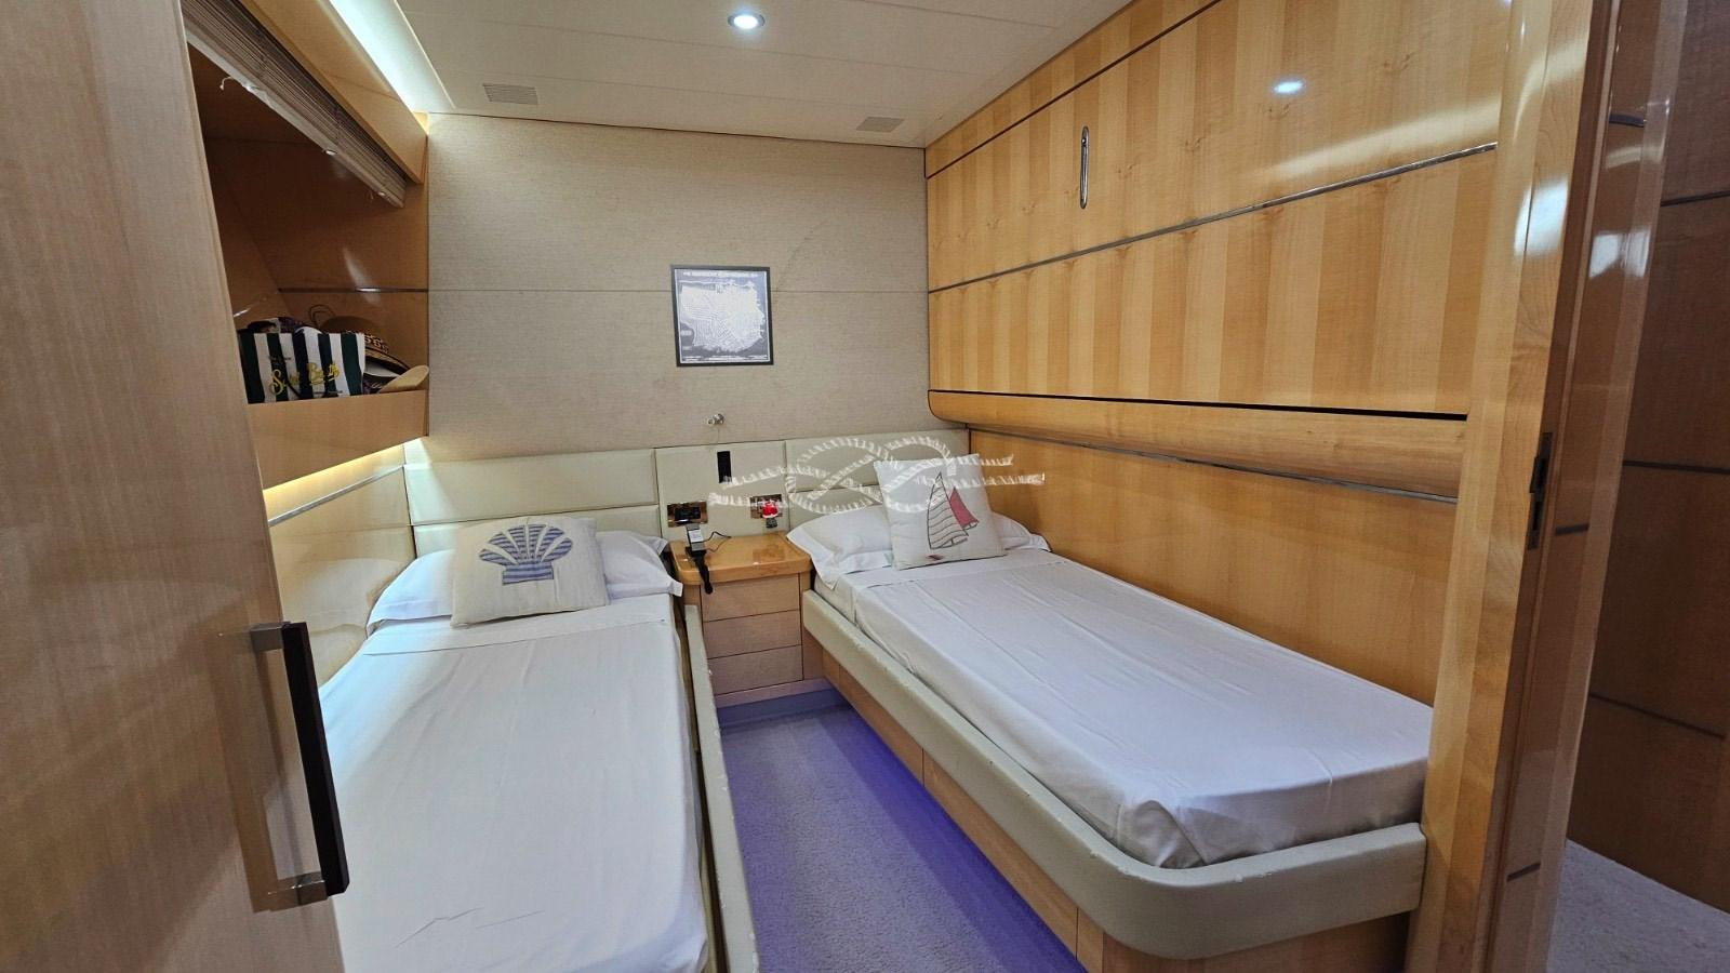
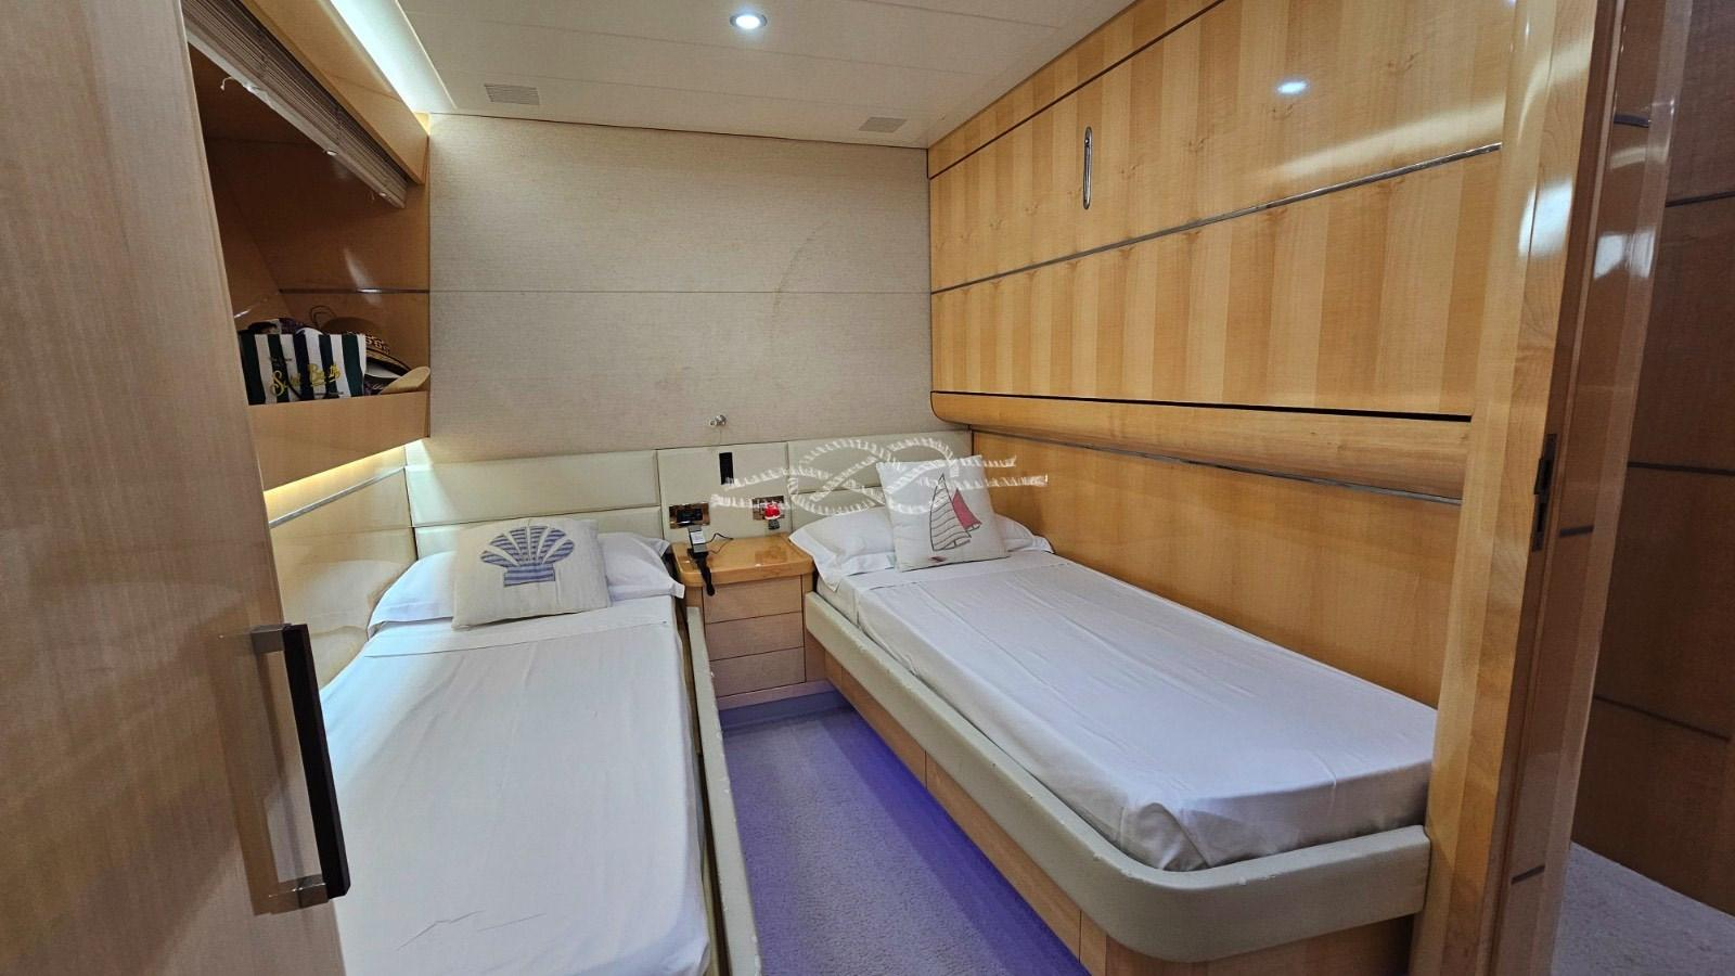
- wall art [669,263,775,368]
